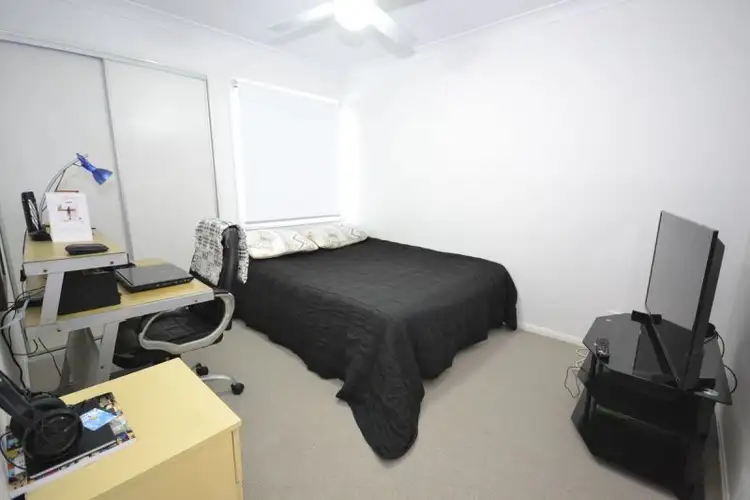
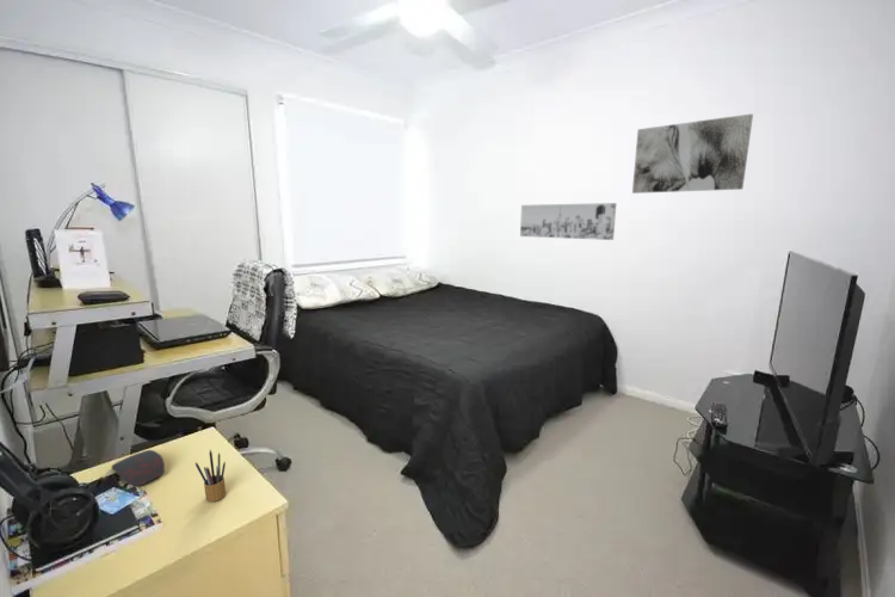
+ computer mouse [111,449,166,487]
+ pencil box [195,449,227,503]
+ wall art [631,112,754,195]
+ wall art [519,202,617,241]
